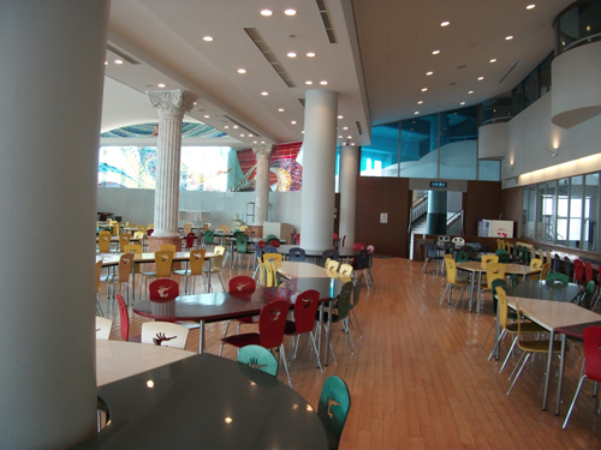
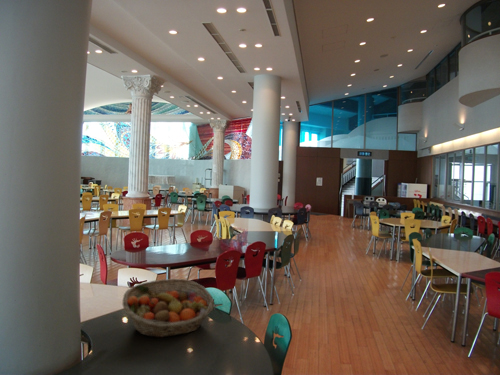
+ fruit basket [121,278,215,338]
